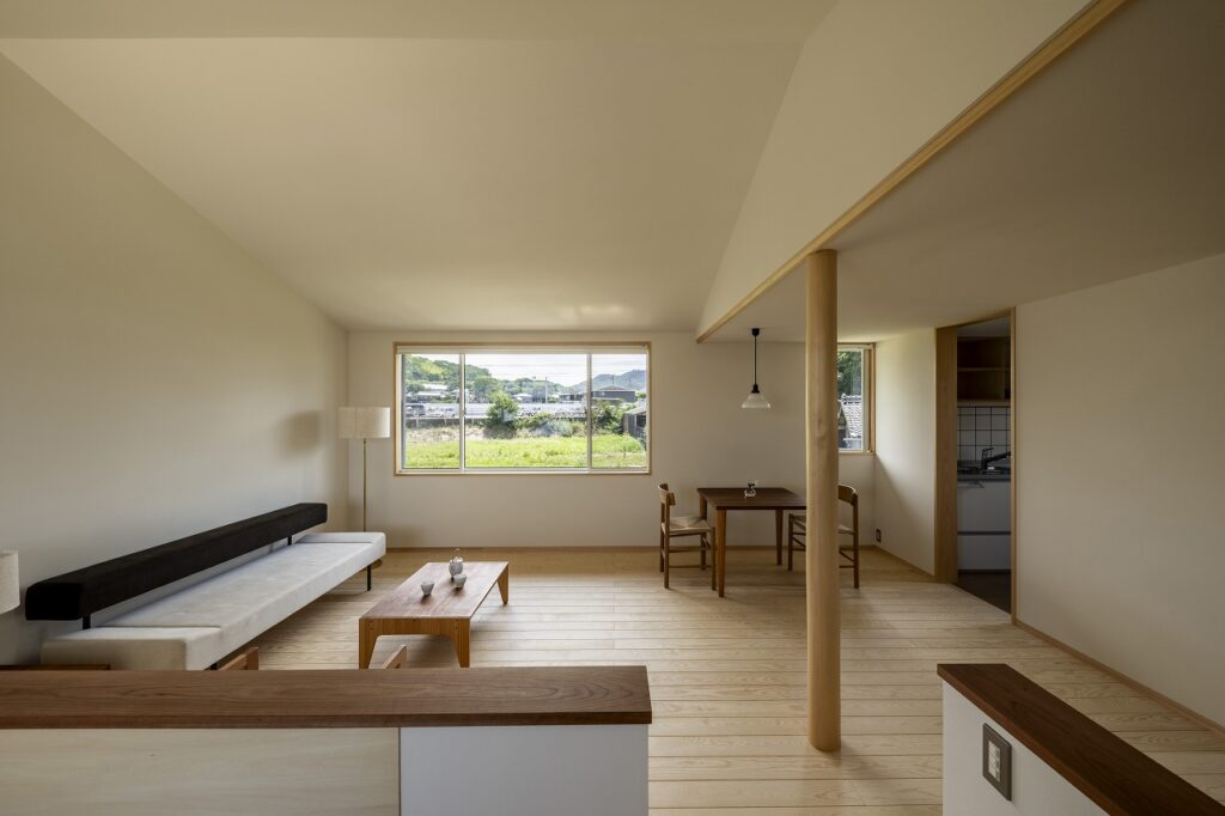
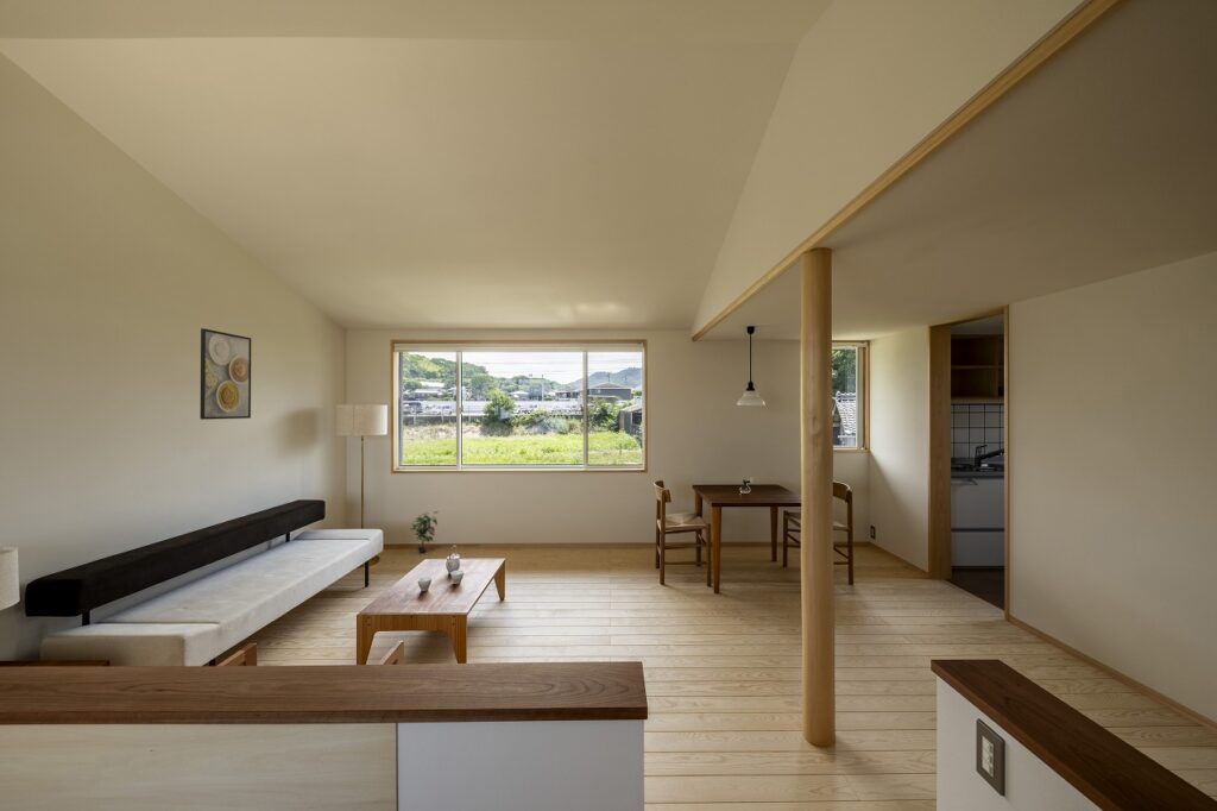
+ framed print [198,327,252,421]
+ potted plant [408,510,440,553]
